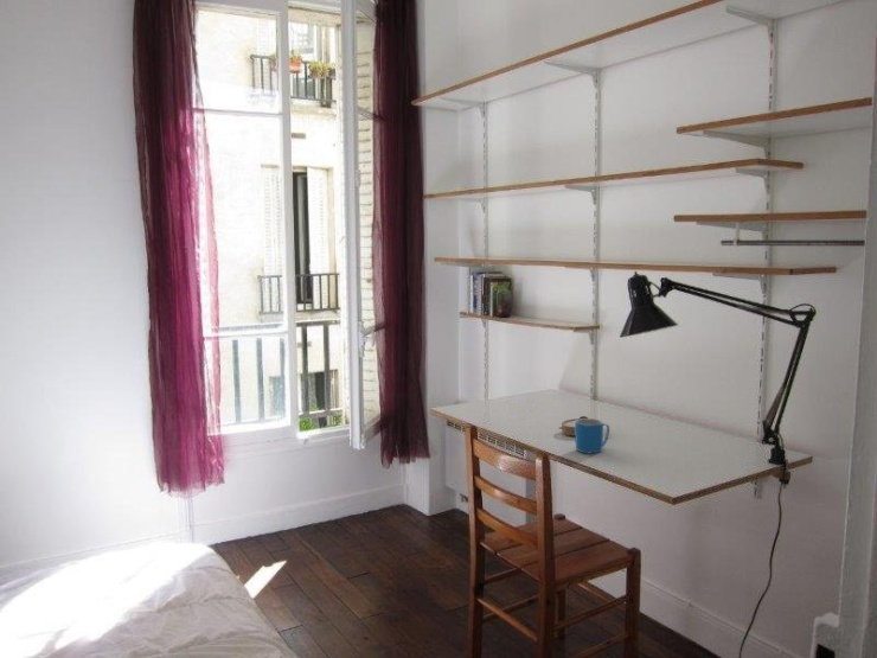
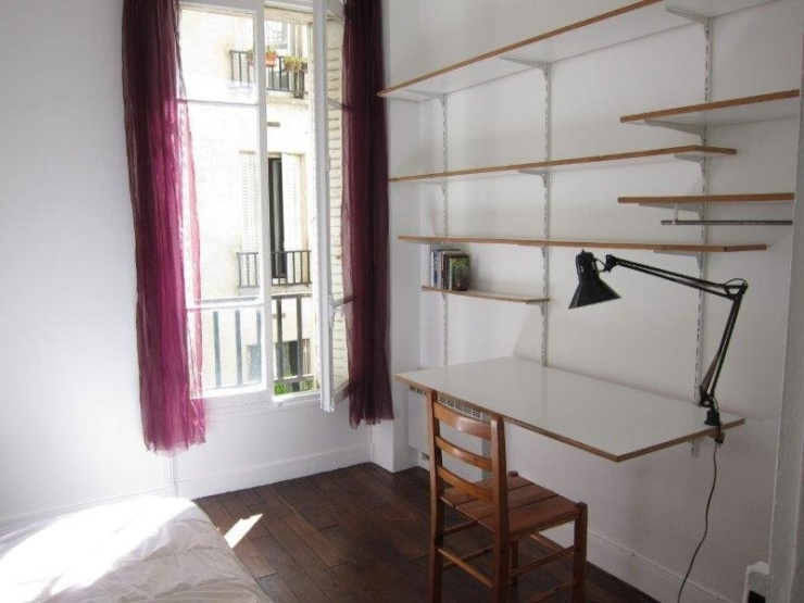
- mug [574,417,610,454]
- alarm clock [557,415,589,436]
